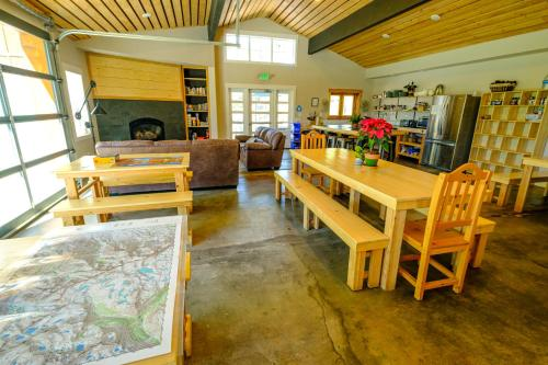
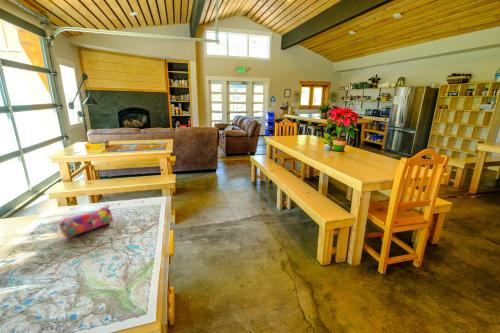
+ pencil case [59,204,114,239]
